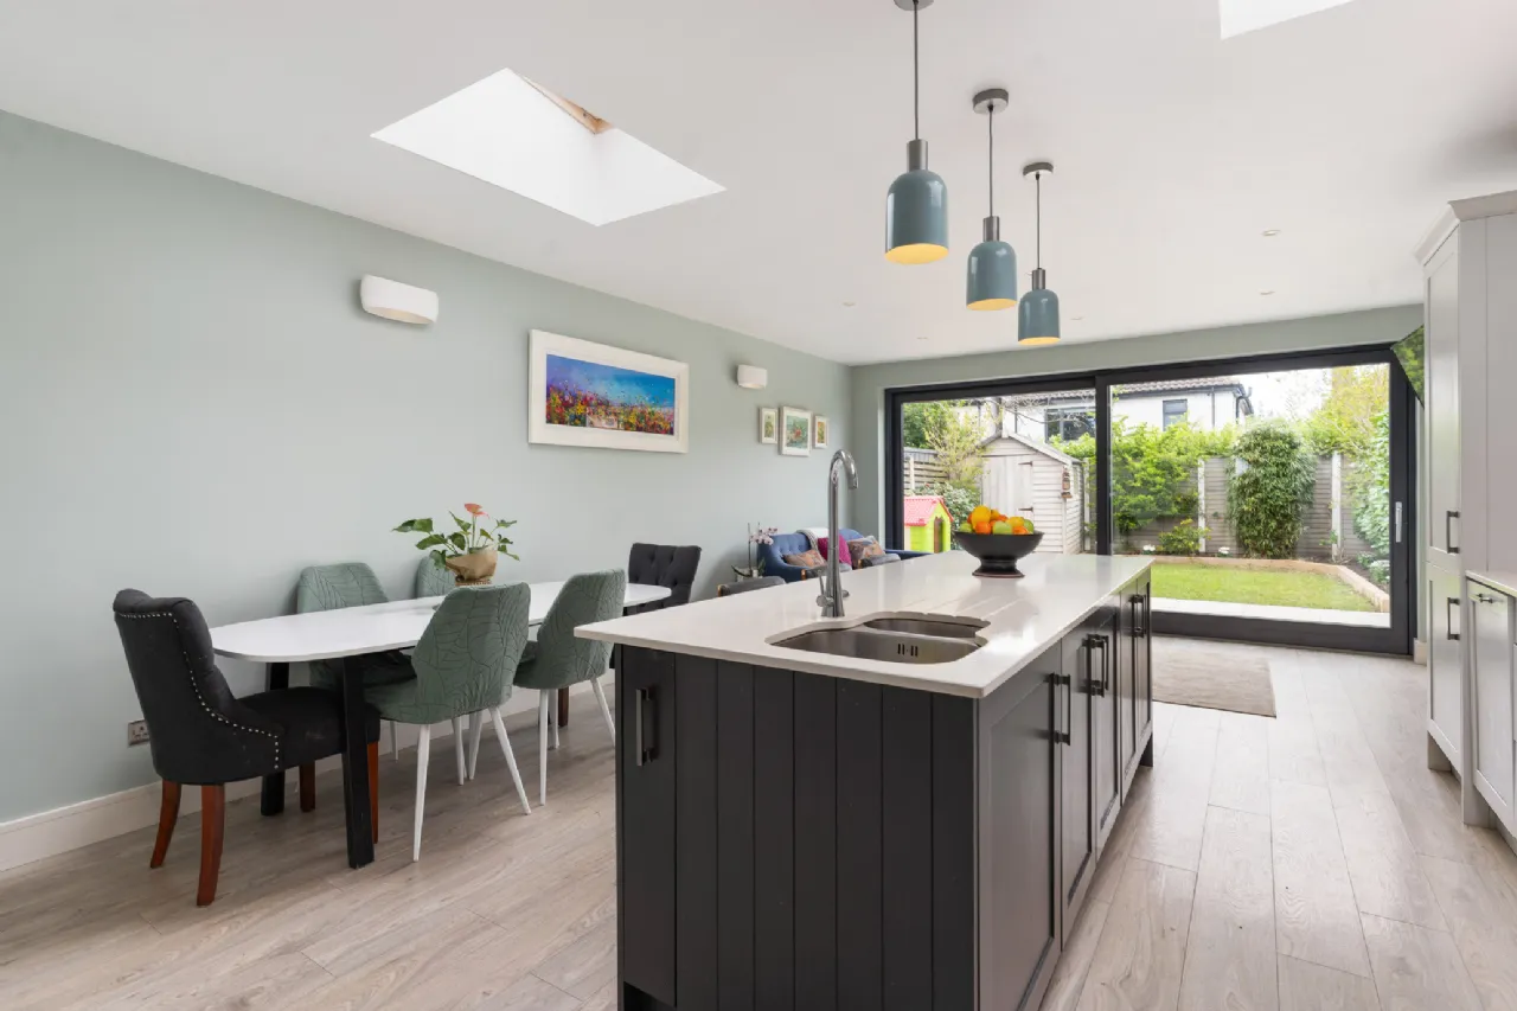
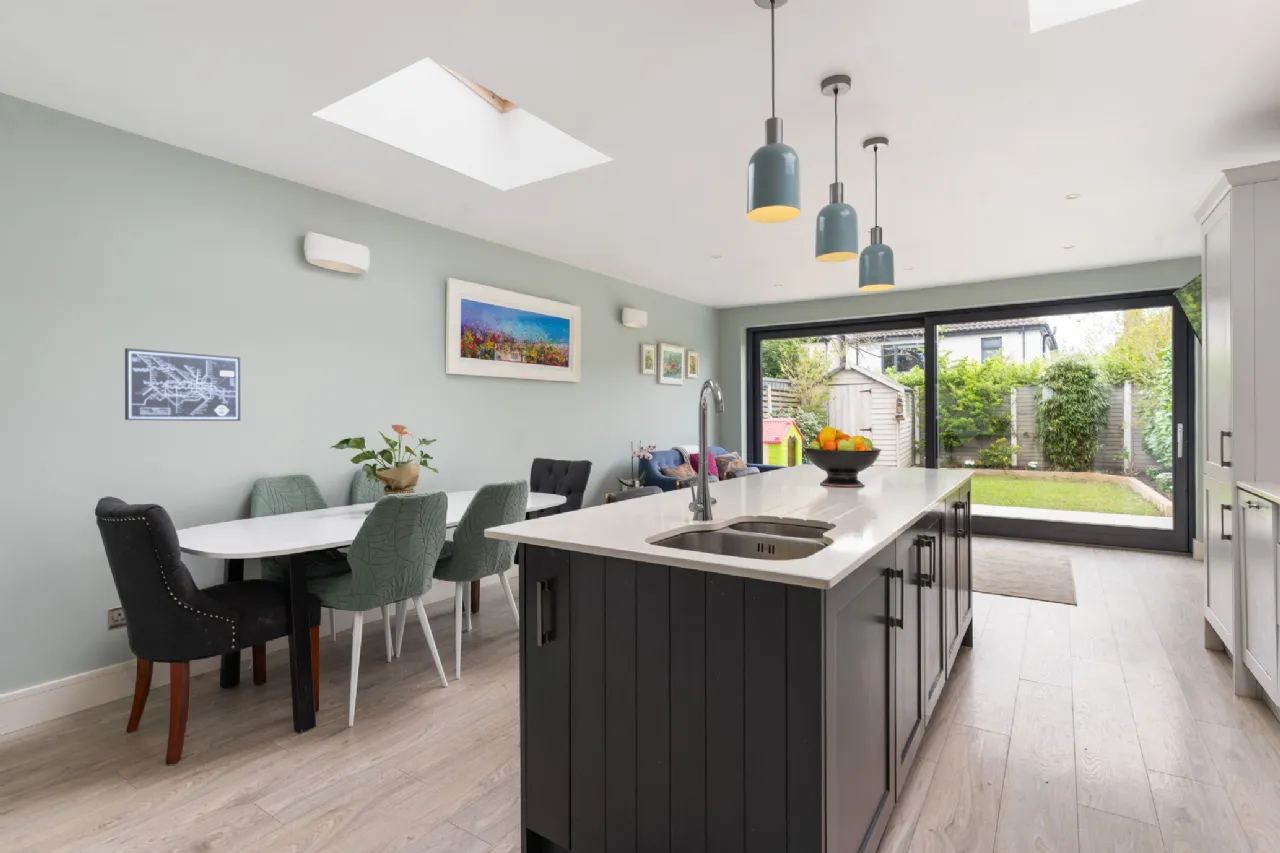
+ wall art [124,347,241,422]
